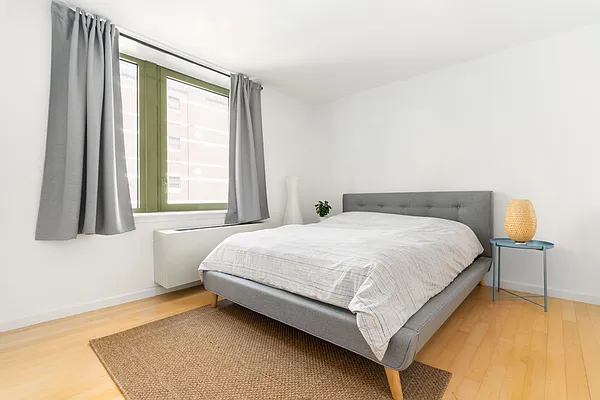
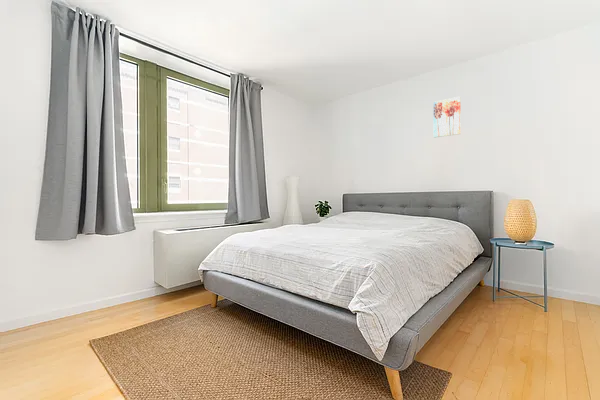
+ wall art [433,96,462,138]
